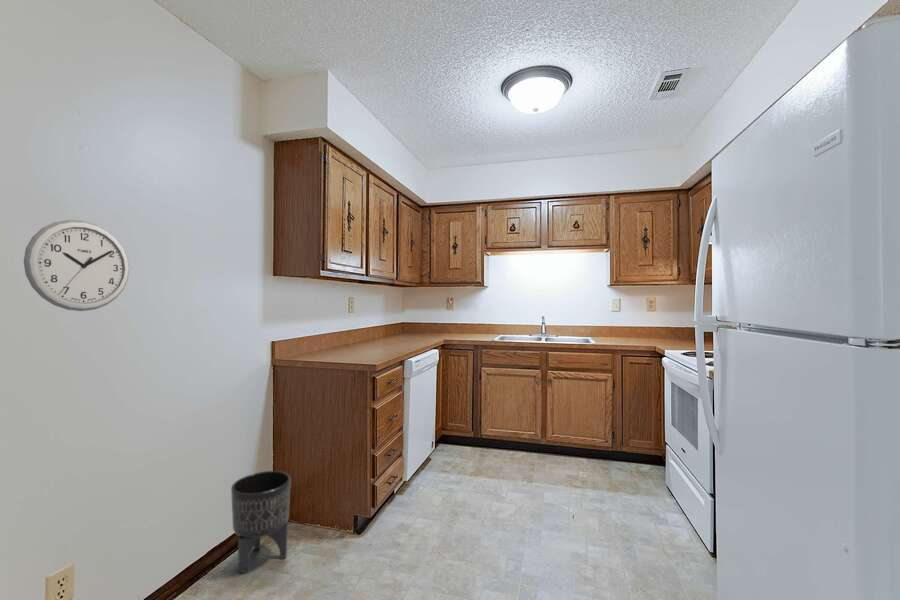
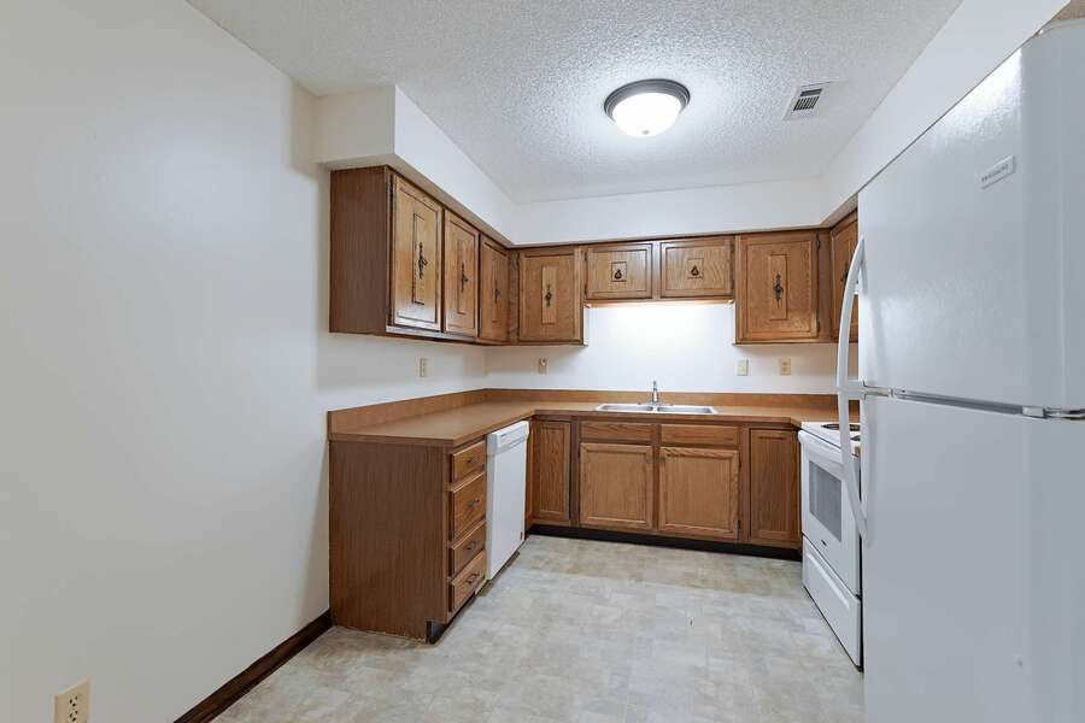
- planter [230,470,292,574]
- wall clock [23,219,130,312]
